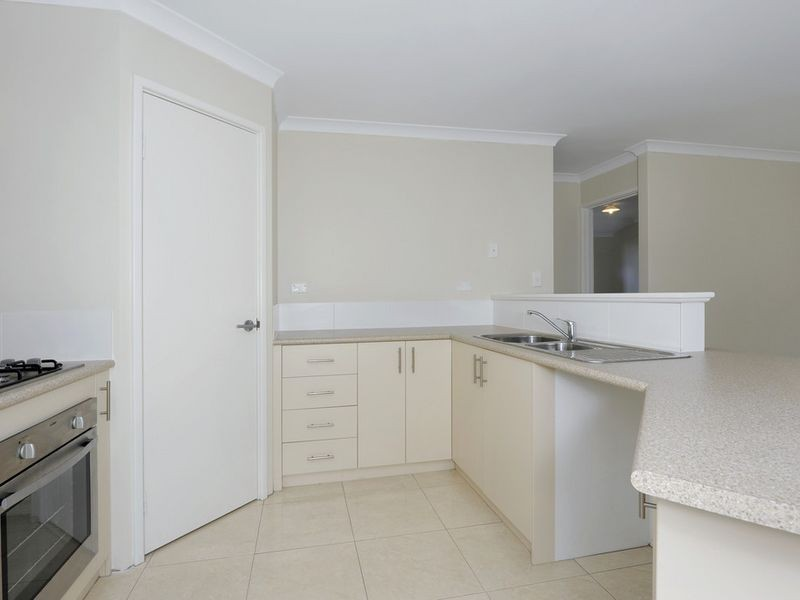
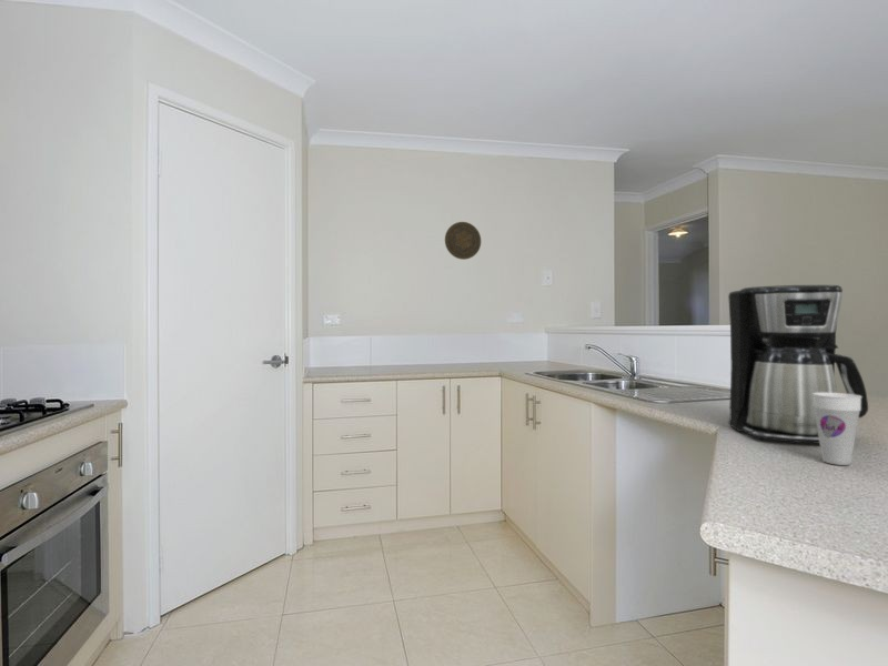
+ decorative plate [444,221,482,261]
+ coffee maker [727,284,869,445]
+ cup [813,392,861,466]
